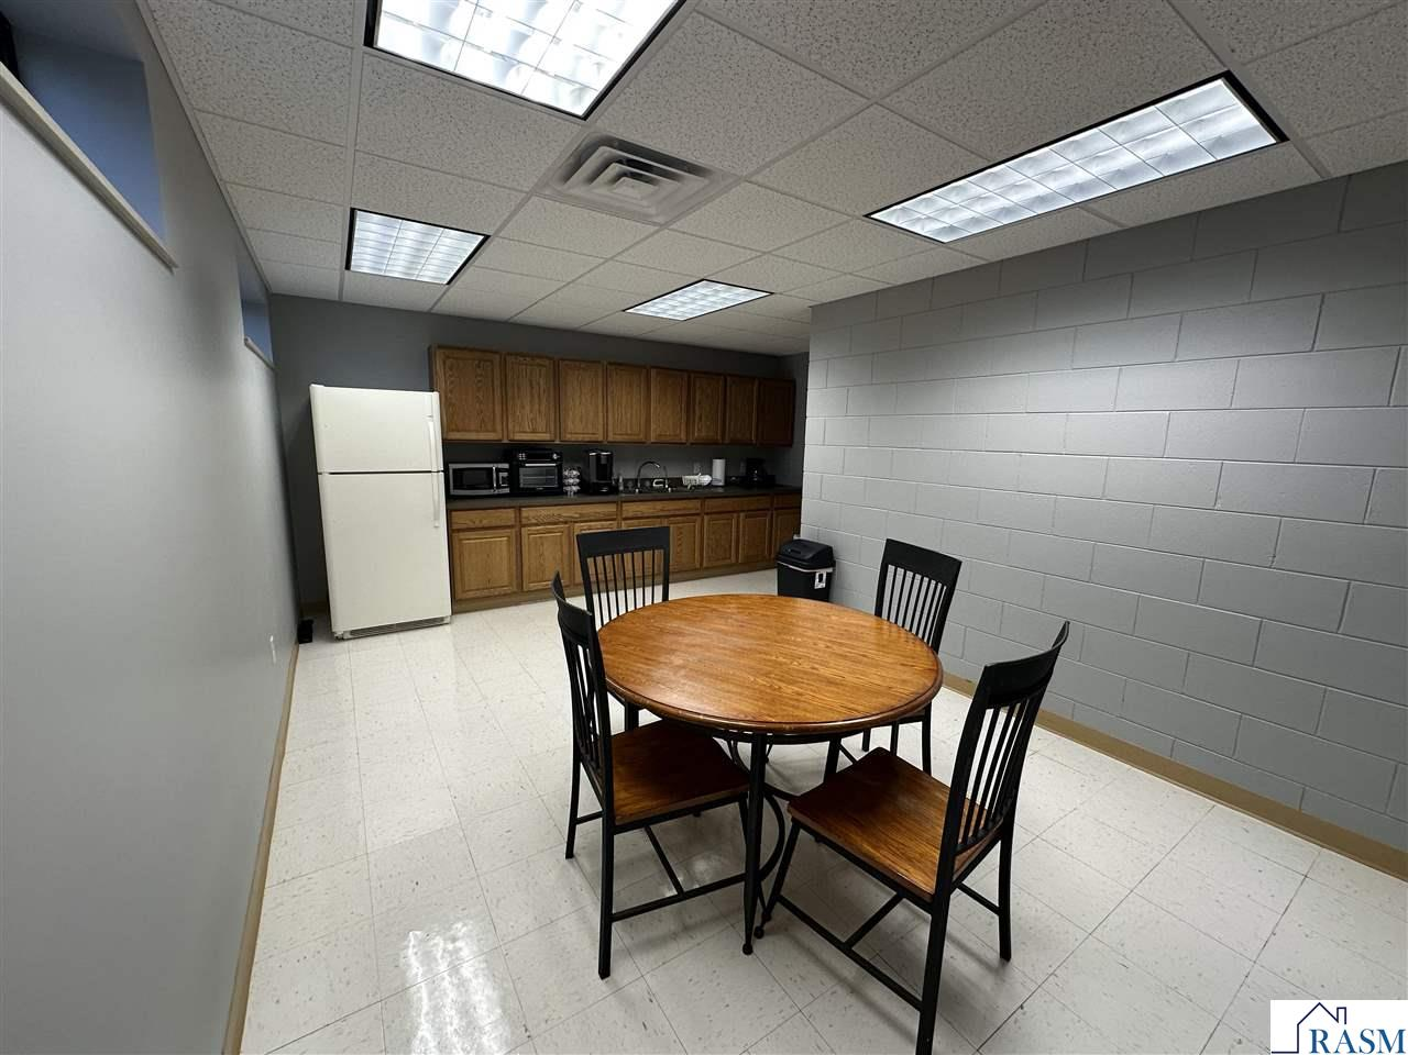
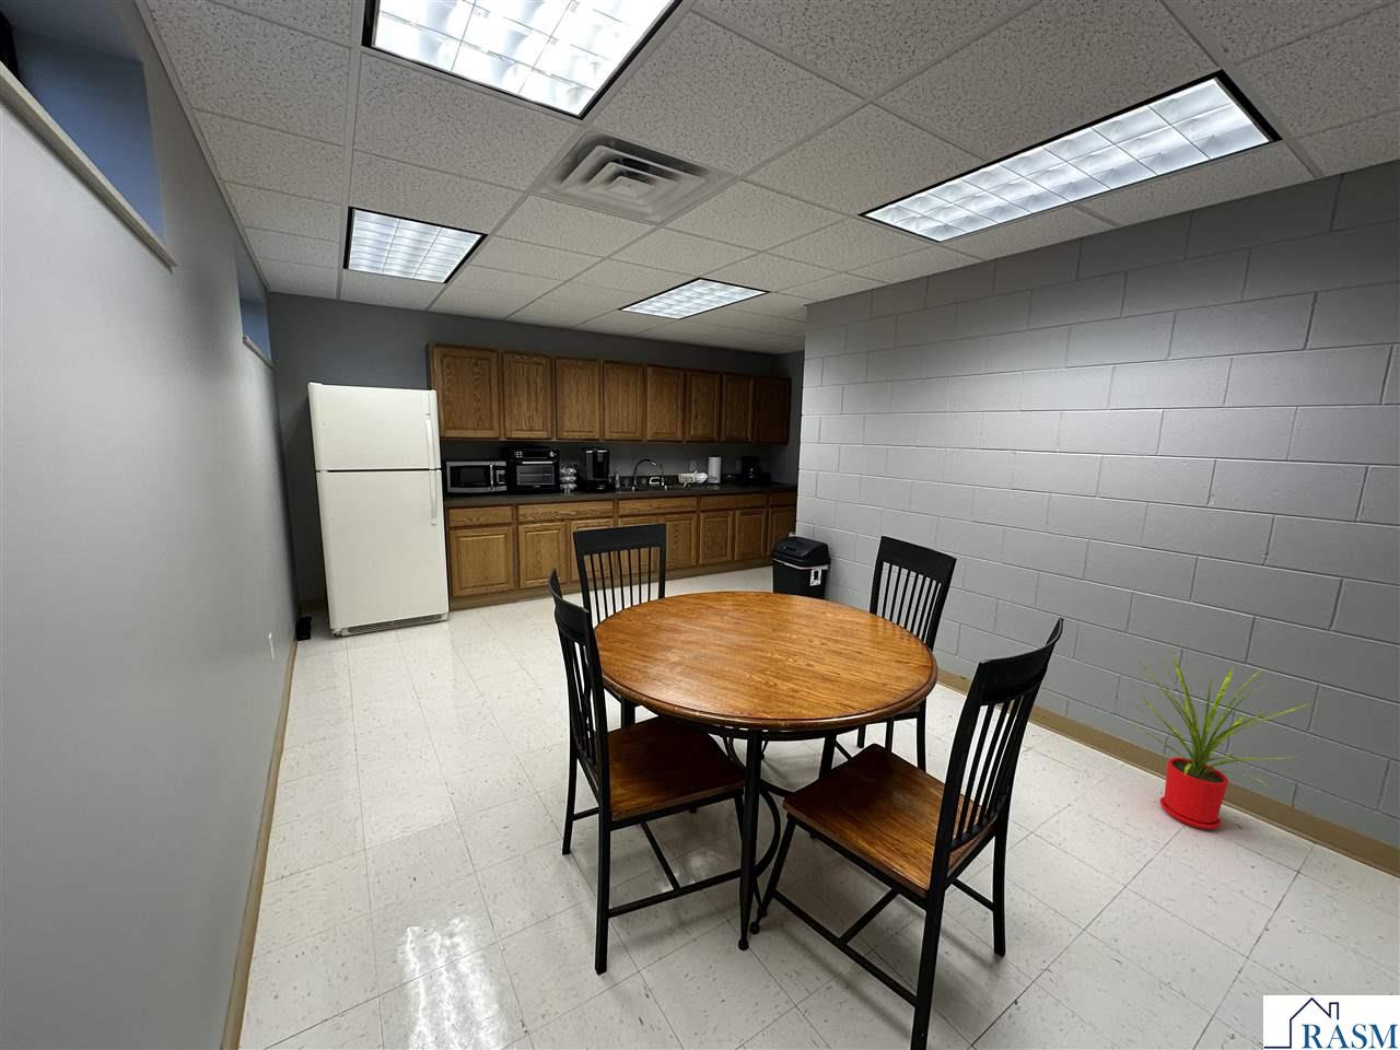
+ house plant [1126,646,1312,831]
